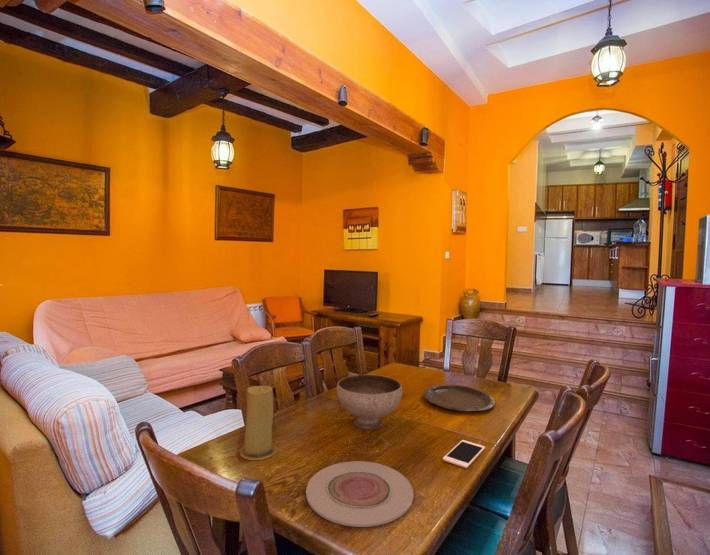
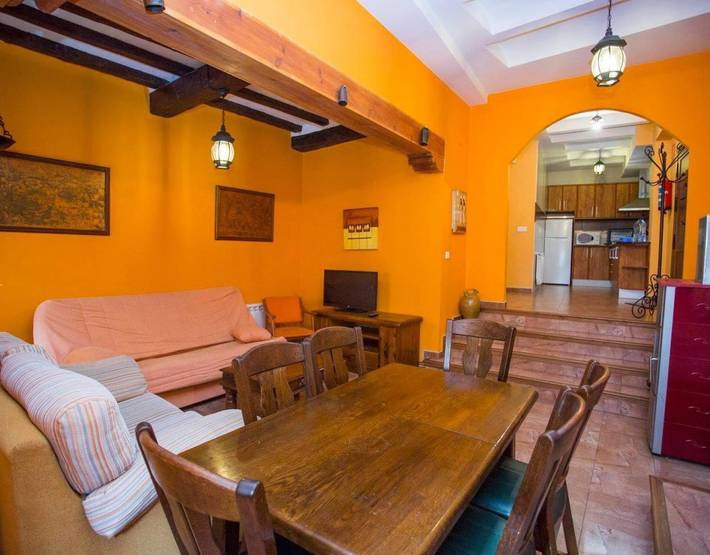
- plate [422,383,496,412]
- bowl [336,374,403,430]
- candle [239,385,278,461]
- plate [305,460,414,528]
- cell phone [442,439,486,469]
